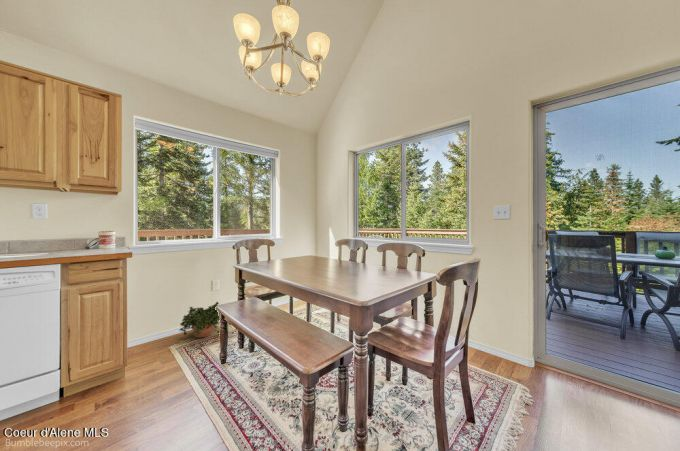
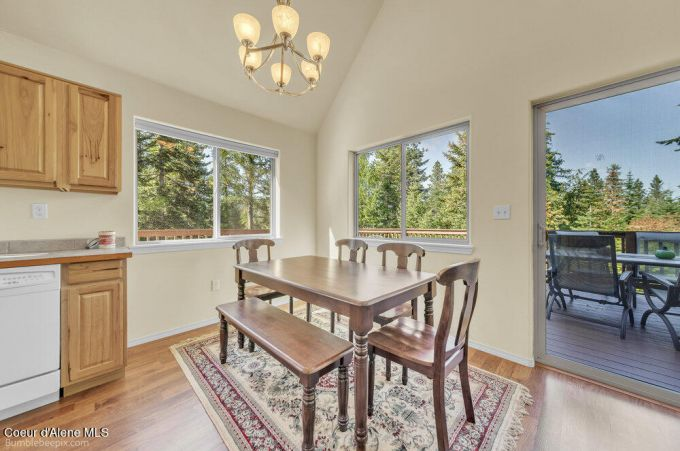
- potted plant [179,301,220,338]
